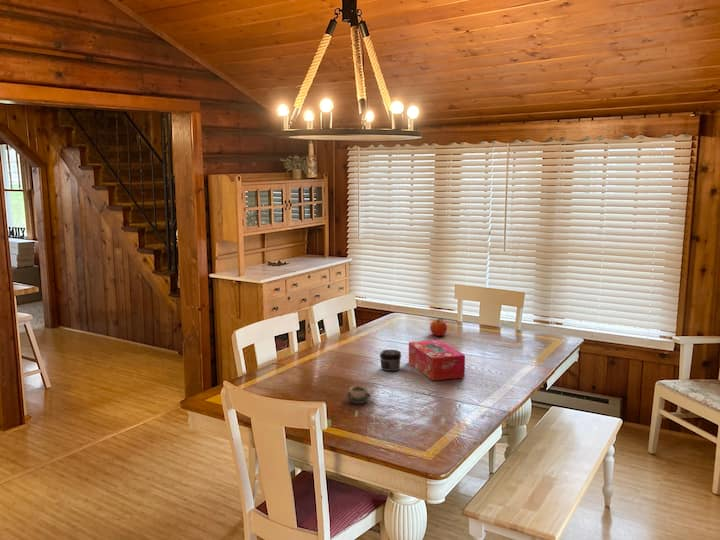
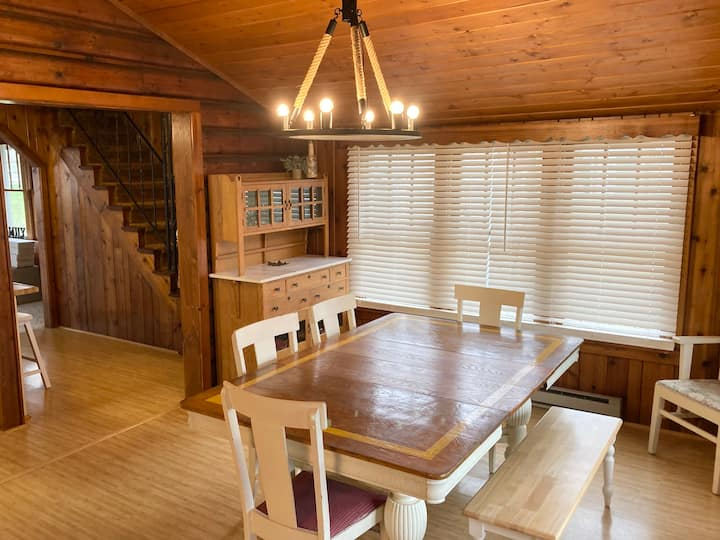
- jar [379,349,402,372]
- cup [345,385,372,405]
- tissue box [408,339,466,382]
- fruit [429,317,448,337]
